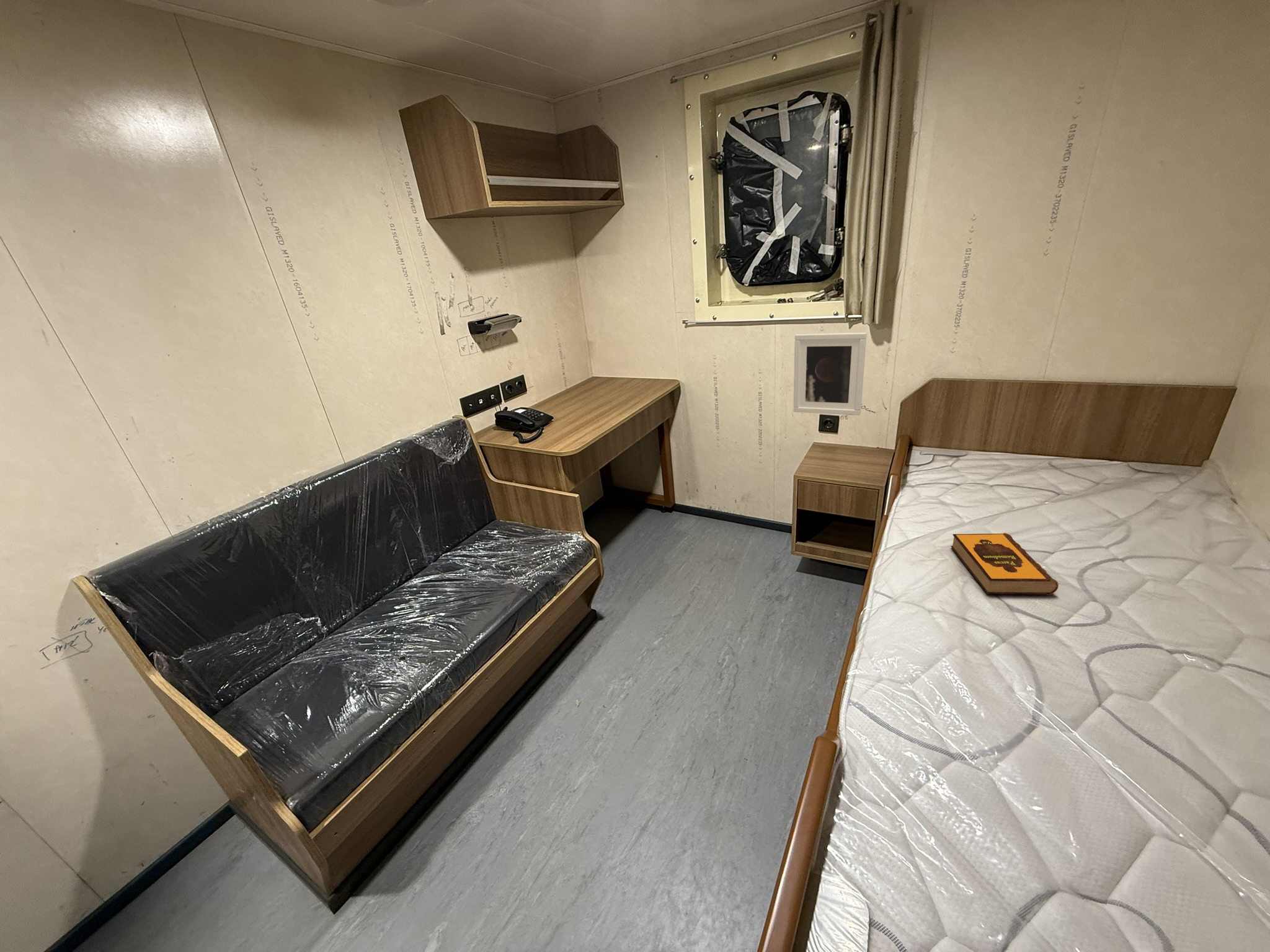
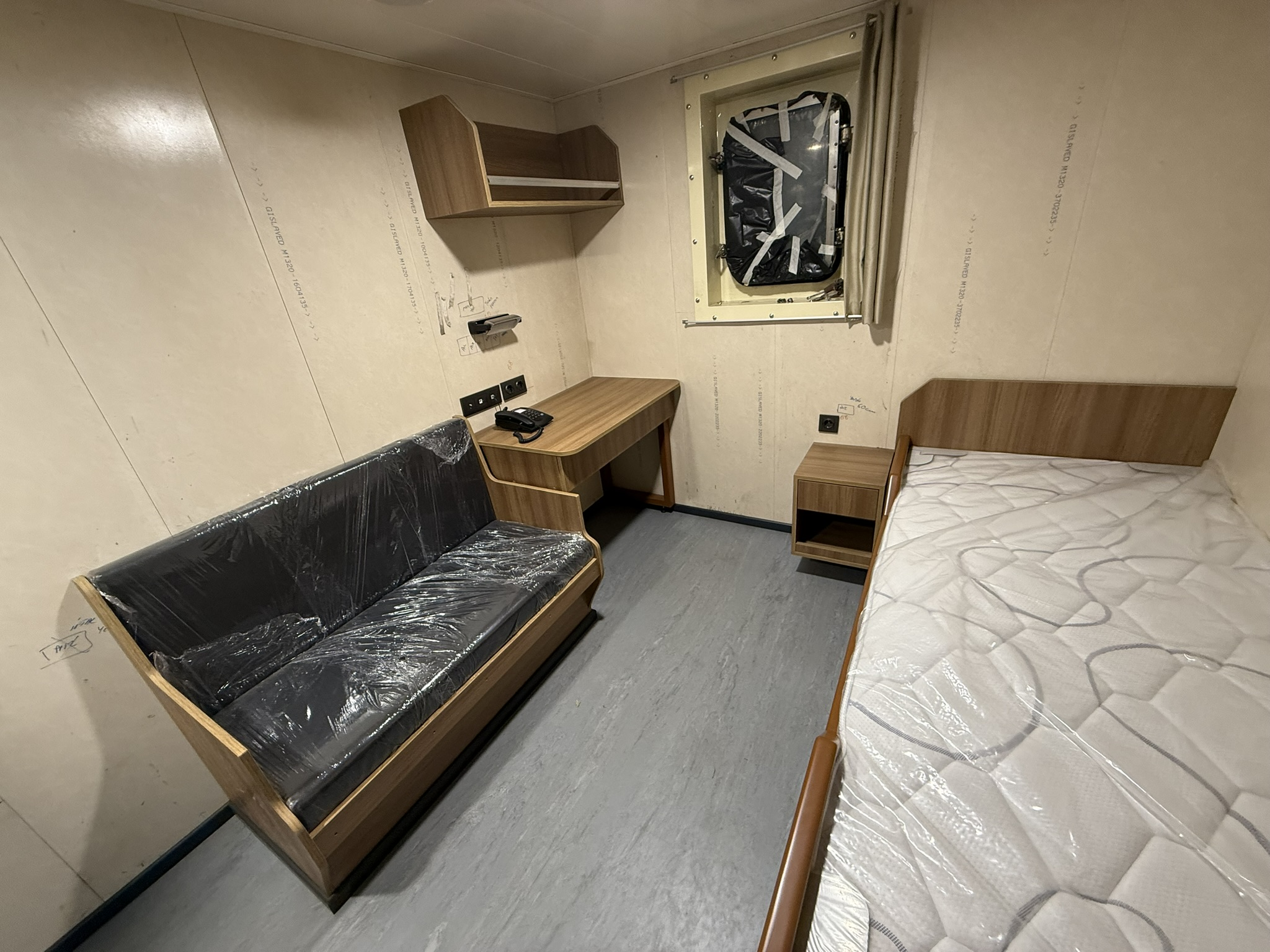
- hardback book [951,532,1059,596]
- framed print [793,332,867,416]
